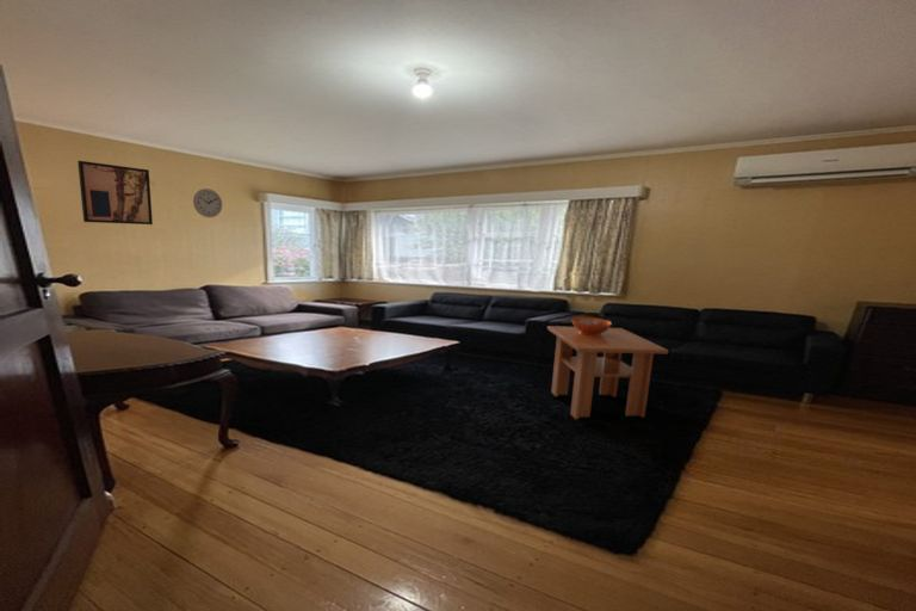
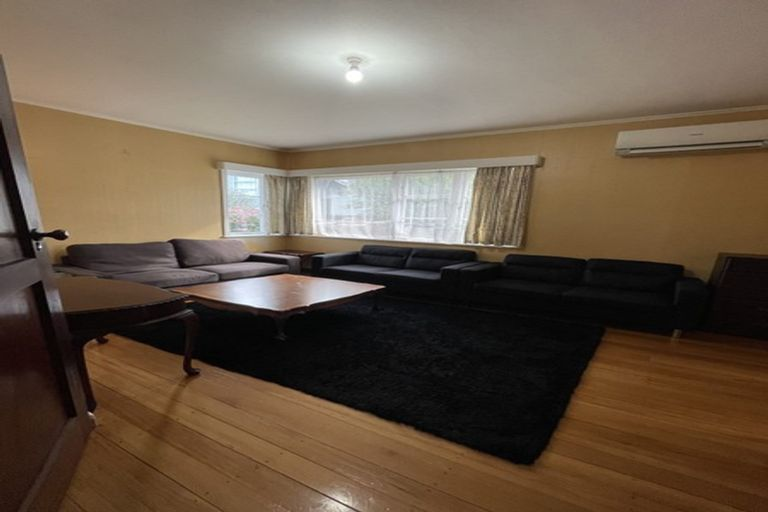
- coffee table [546,325,669,420]
- decorative bowl [570,315,613,337]
- wall clock [192,187,223,218]
- wall art [76,160,154,226]
